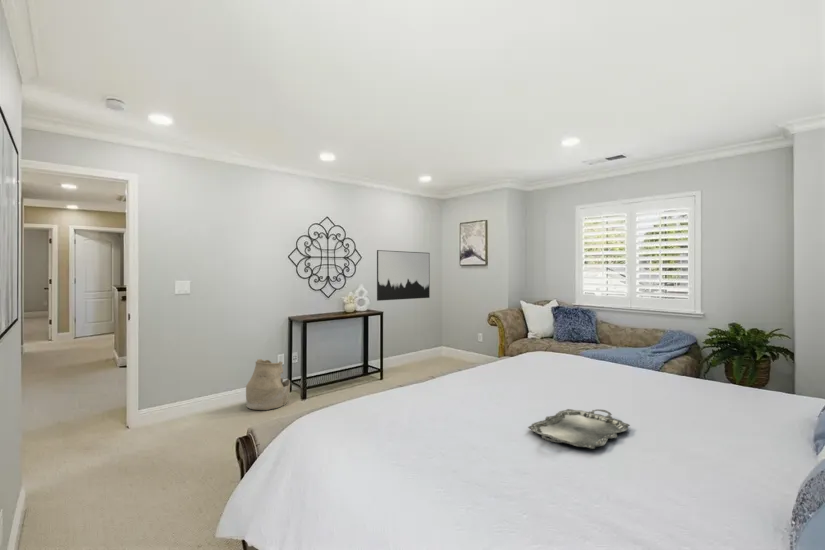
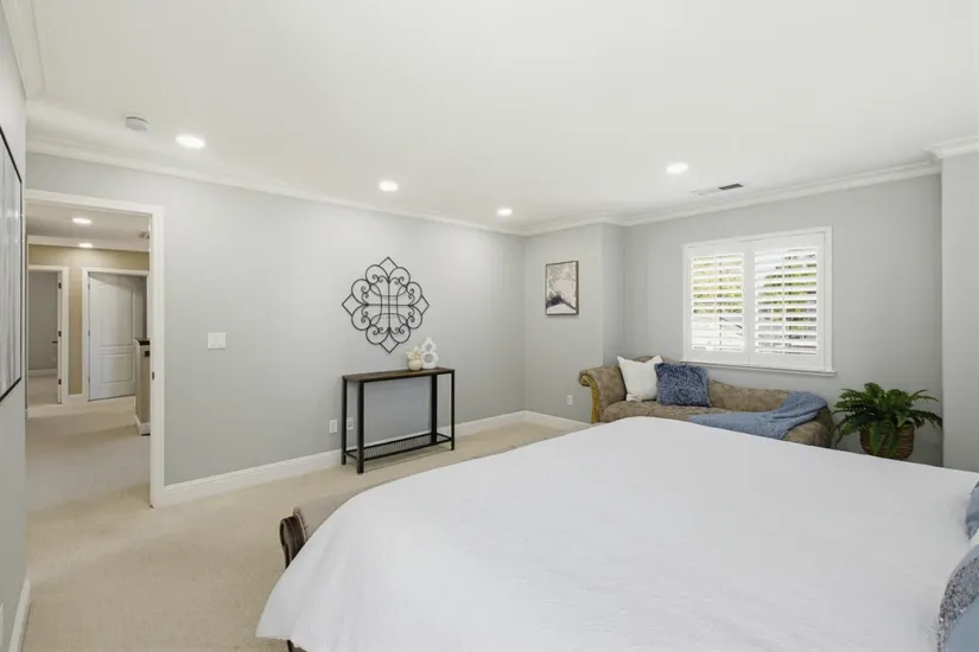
- bag [245,358,291,411]
- wall art [376,249,431,302]
- serving tray [527,408,631,450]
